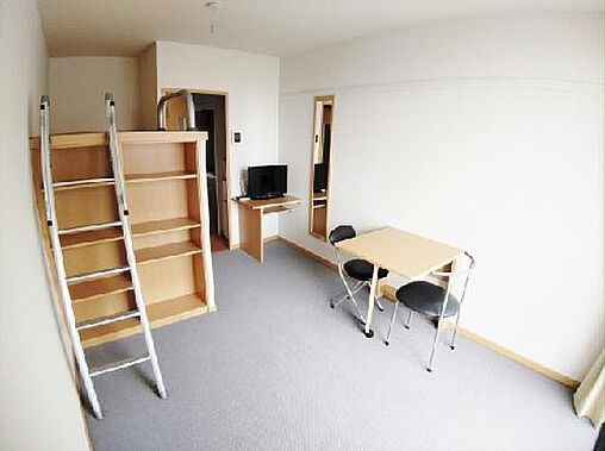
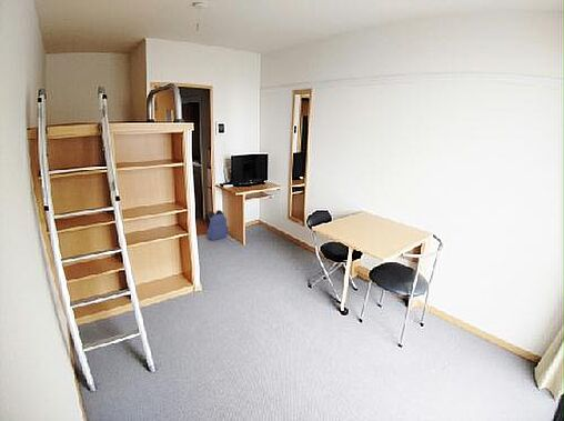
+ backpack [205,209,230,241]
